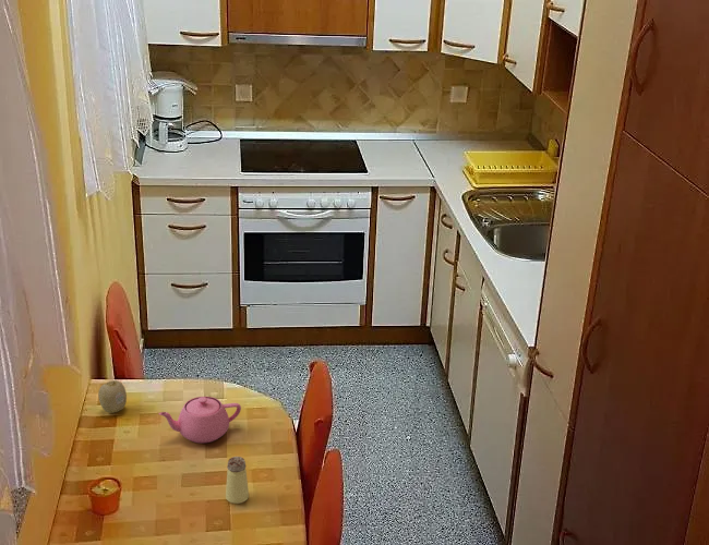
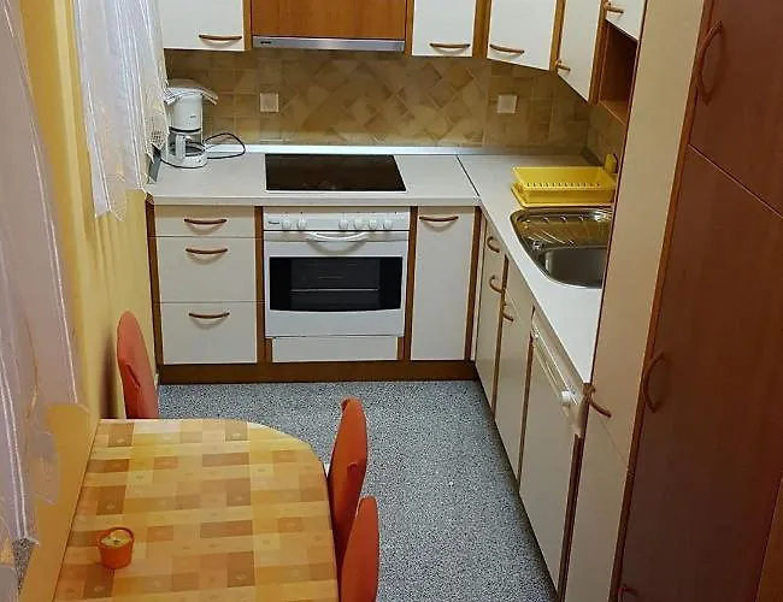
- saltshaker [225,456,250,505]
- fruit [97,379,128,414]
- teapot [157,396,242,444]
